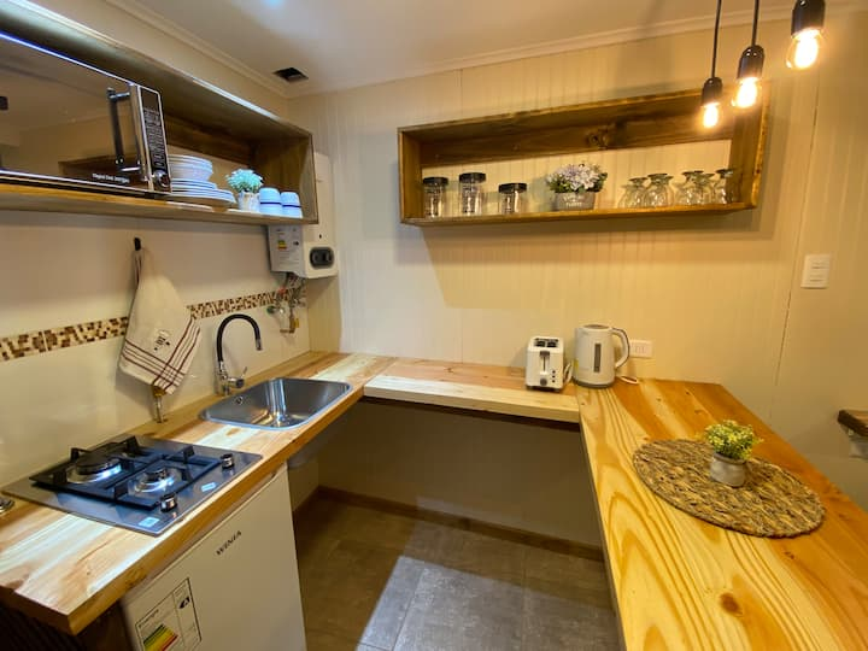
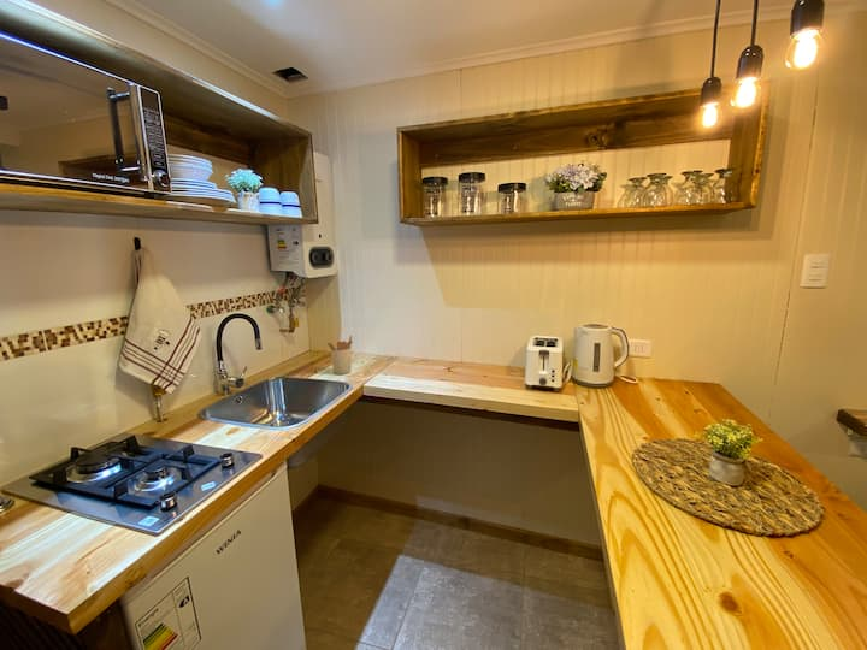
+ utensil holder [326,335,354,376]
